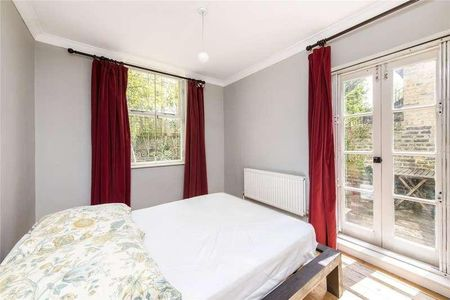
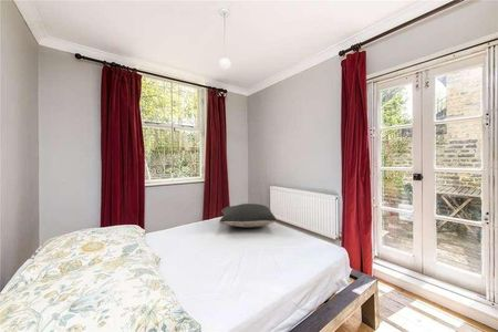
+ pillow [218,203,277,228]
